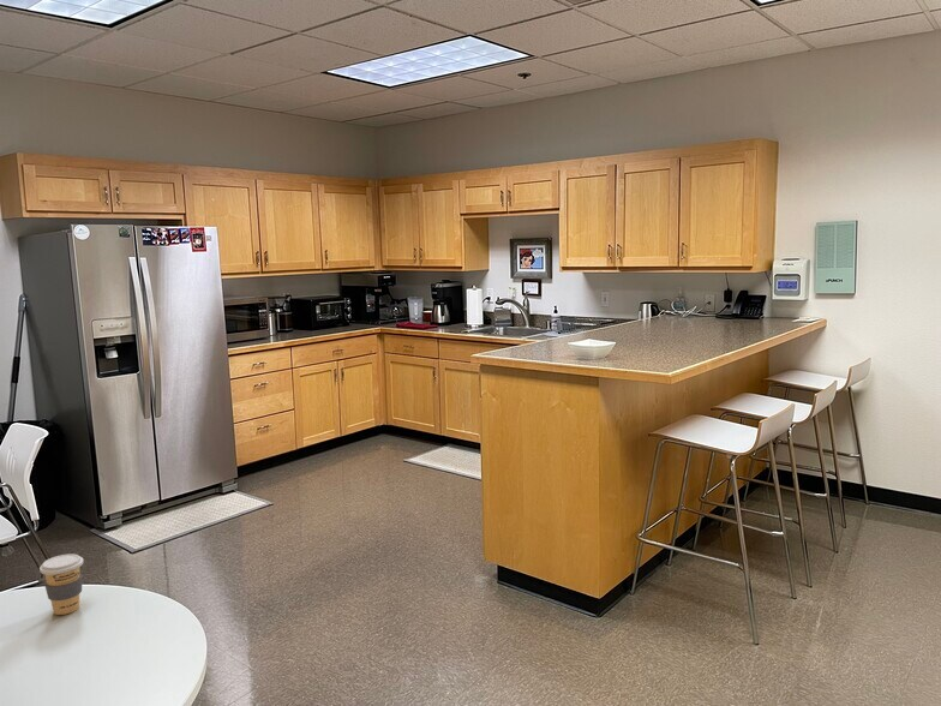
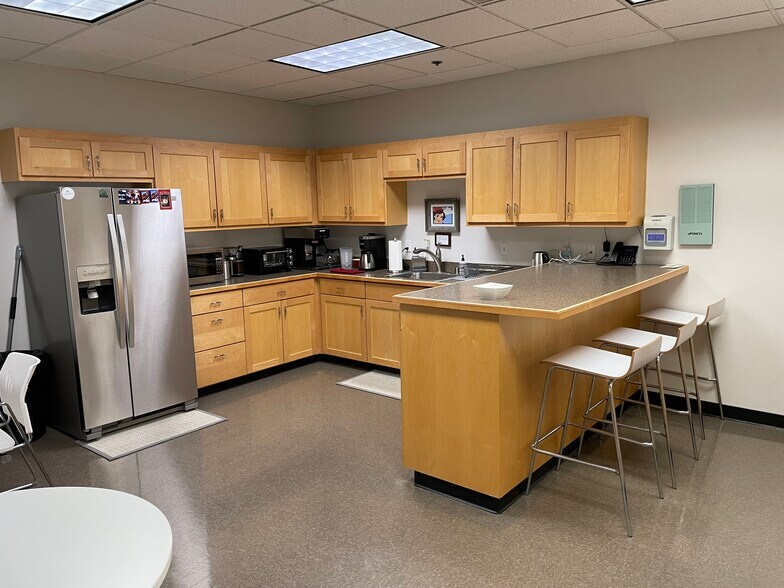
- coffee cup [38,554,84,616]
